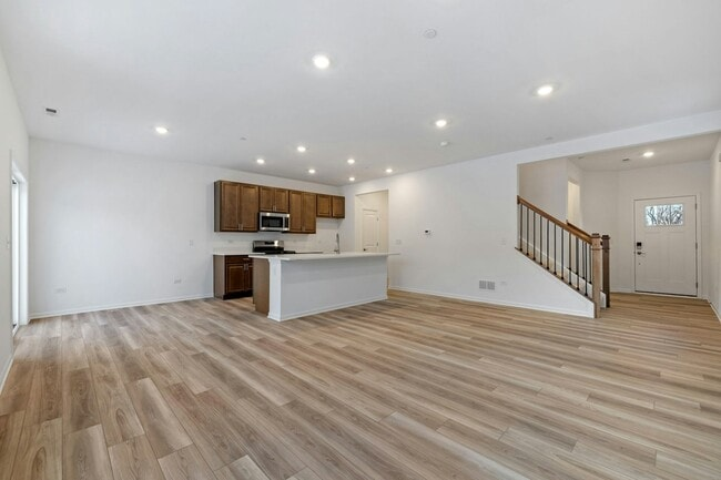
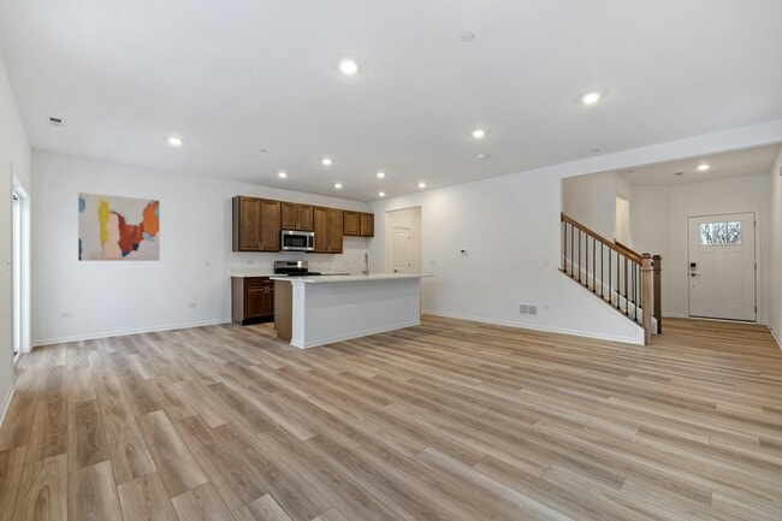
+ wall art [77,191,160,262]
